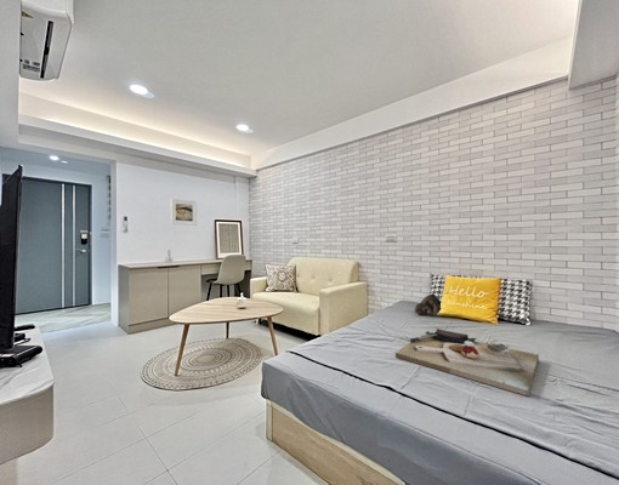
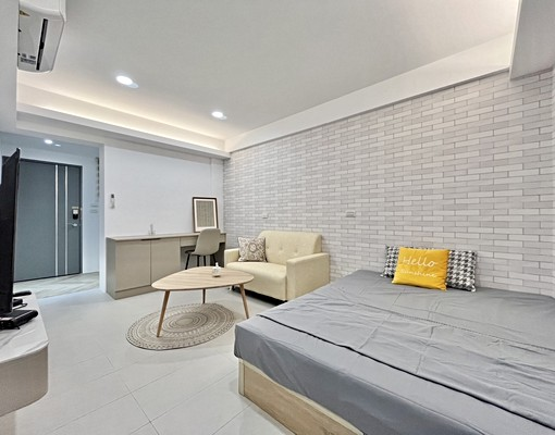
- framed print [170,198,198,227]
- teddy bear [414,292,443,315]
- decorative tray [394,327,540,398]
